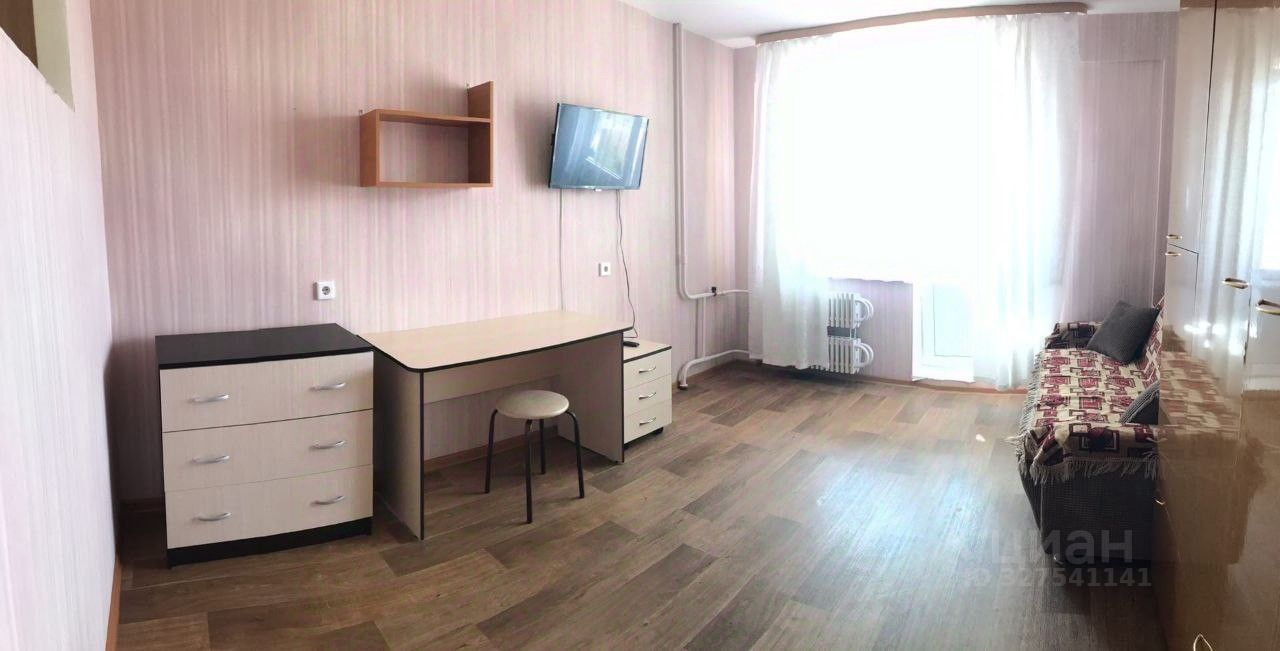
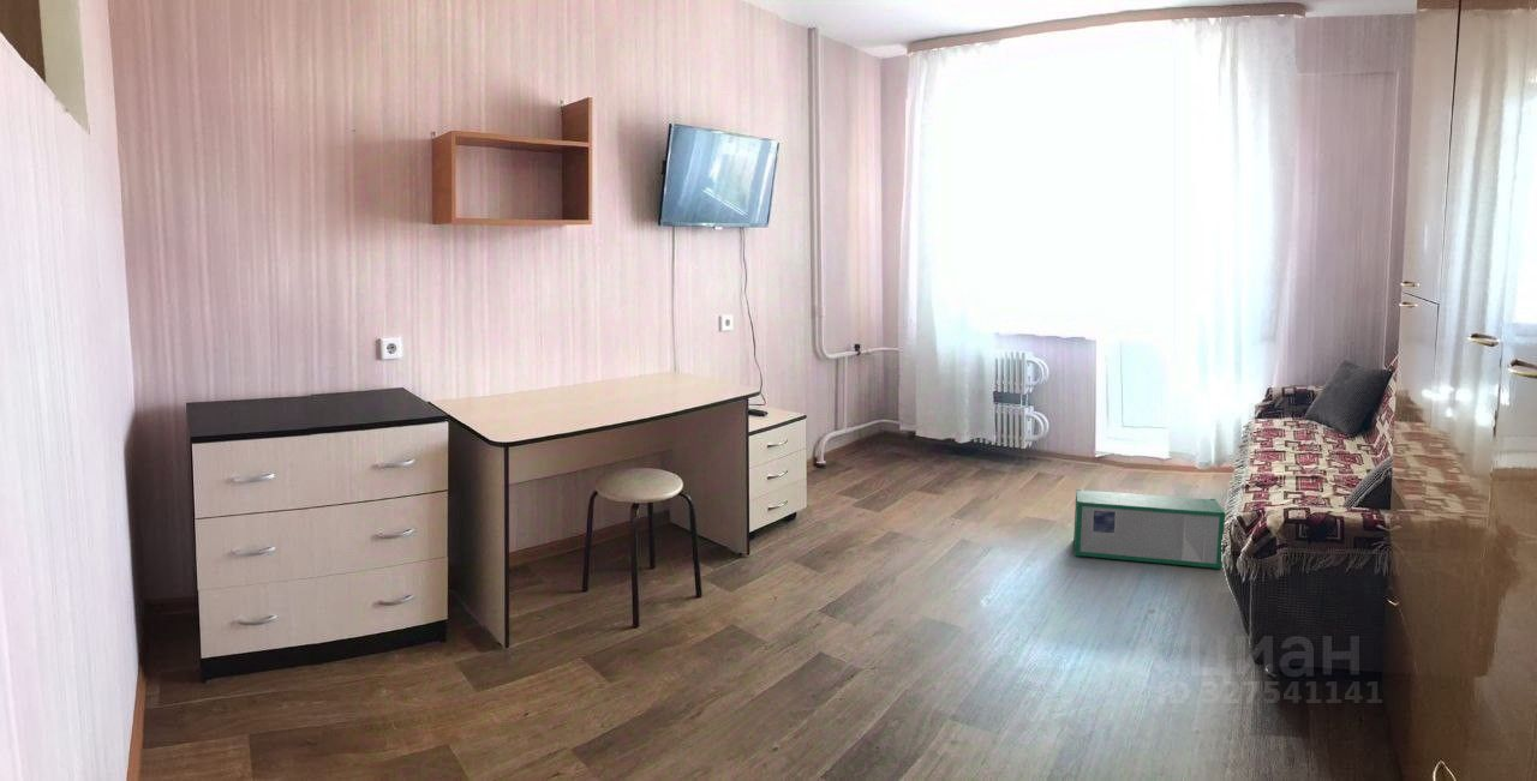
+ storage bin [1072,488,1226,570]
